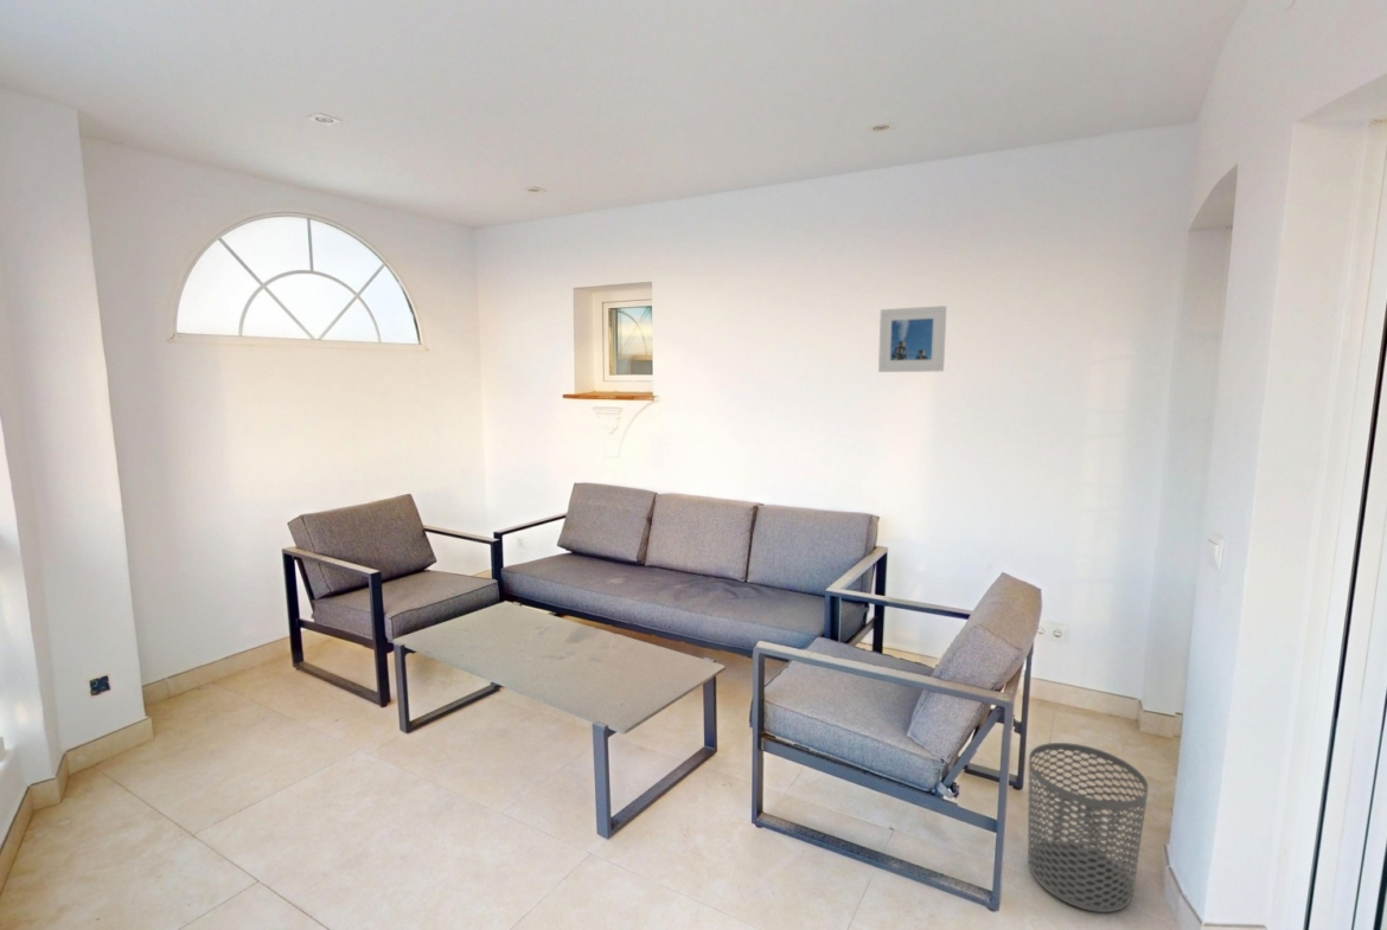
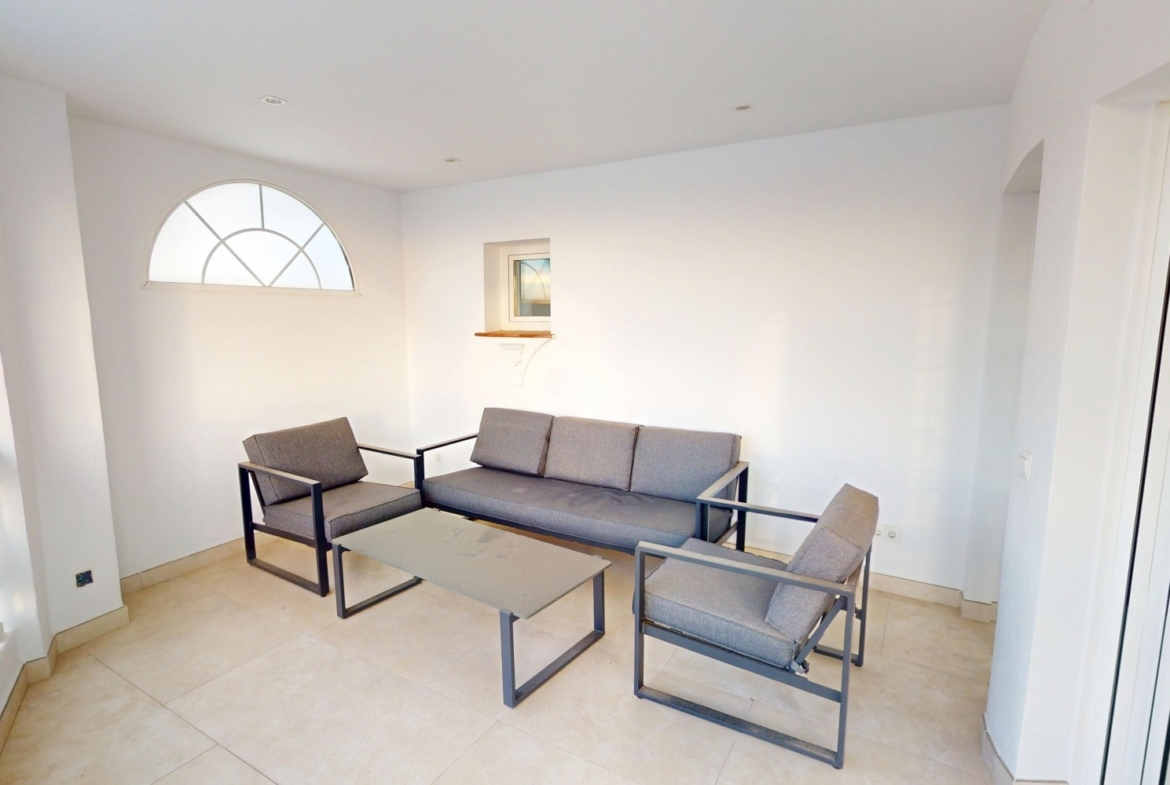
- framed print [877,304,947,373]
- waste bin [1027,742,1149,913]
